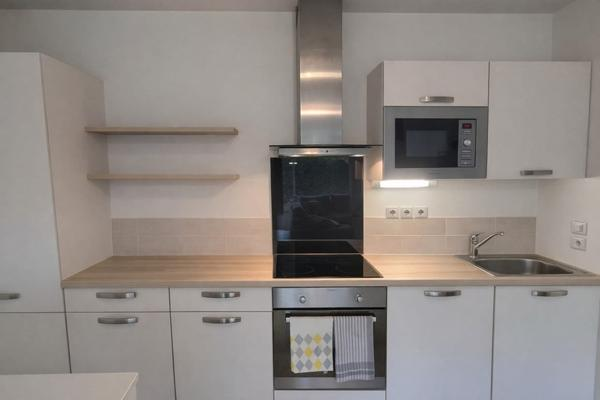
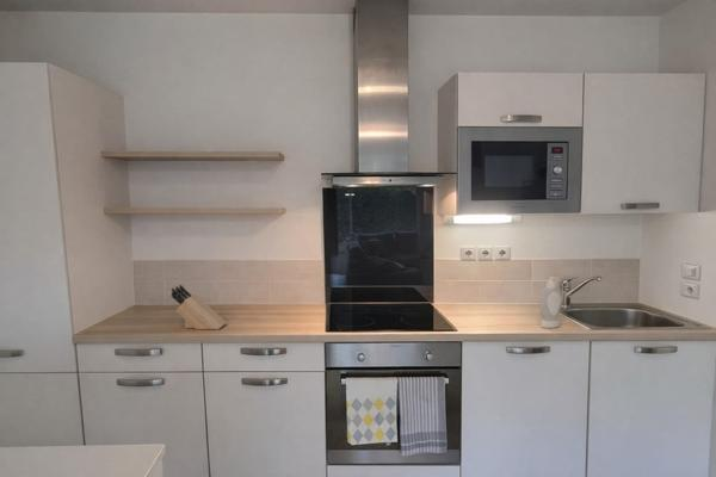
+ soap bottle [538,274,563,329]
+ knife block [171,284,228,330]
